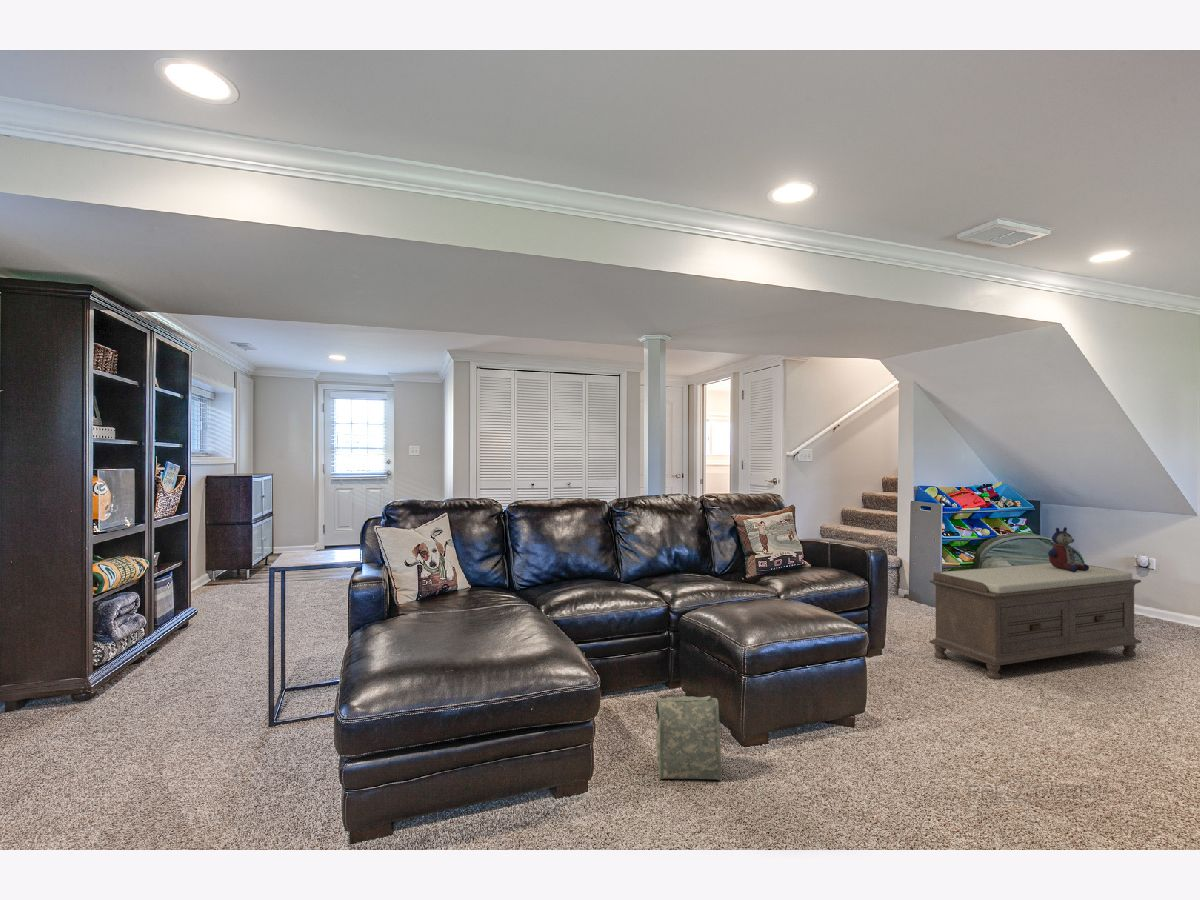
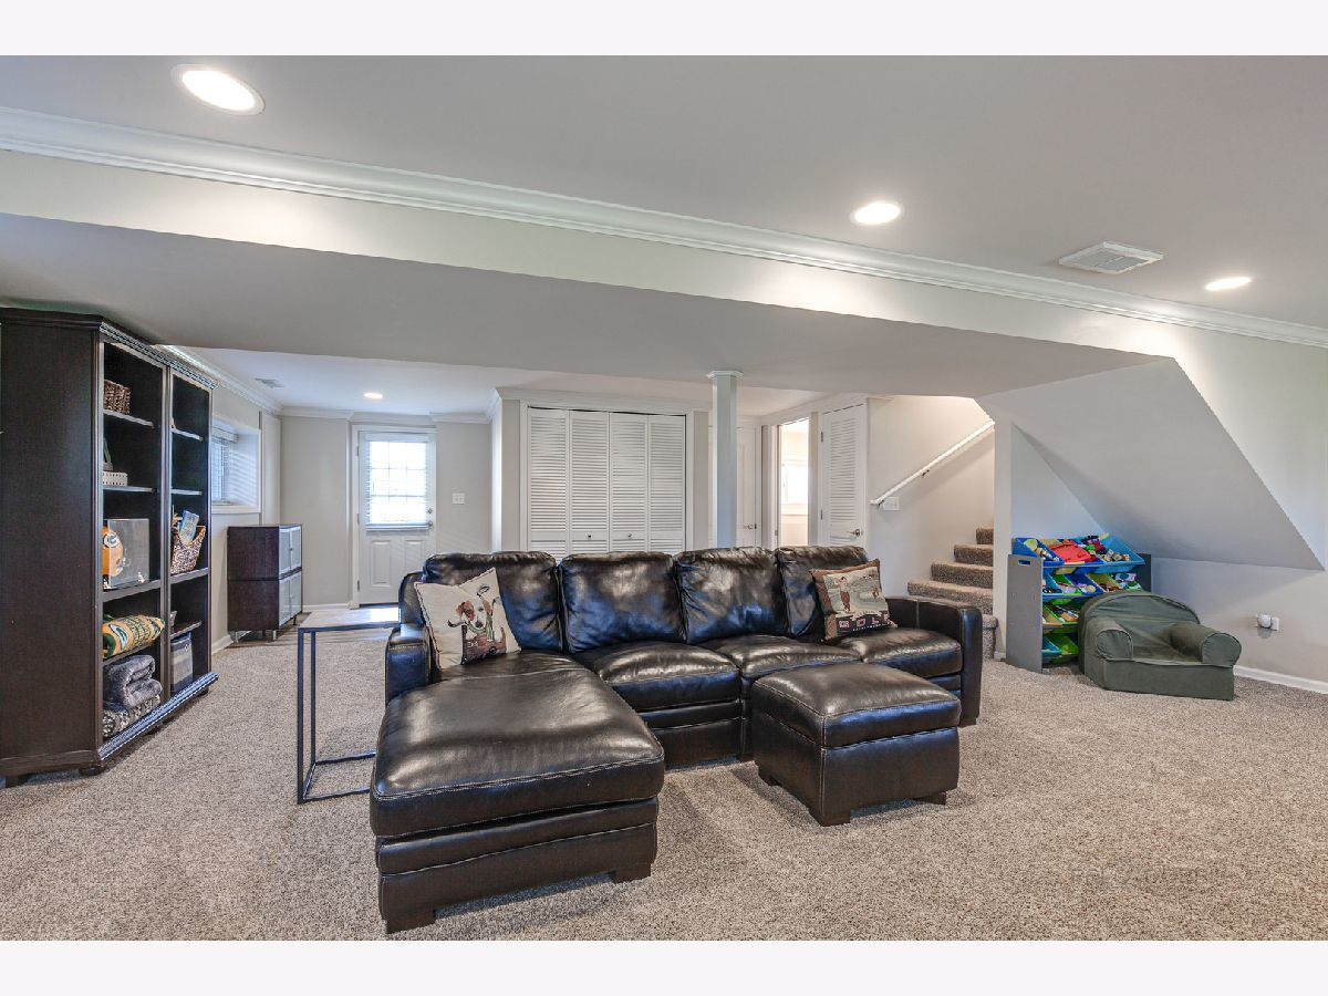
- stuffed bear [1047,526,1089,572]
- bench [928,562,1142,680]
- bag [655,695,722,781]
